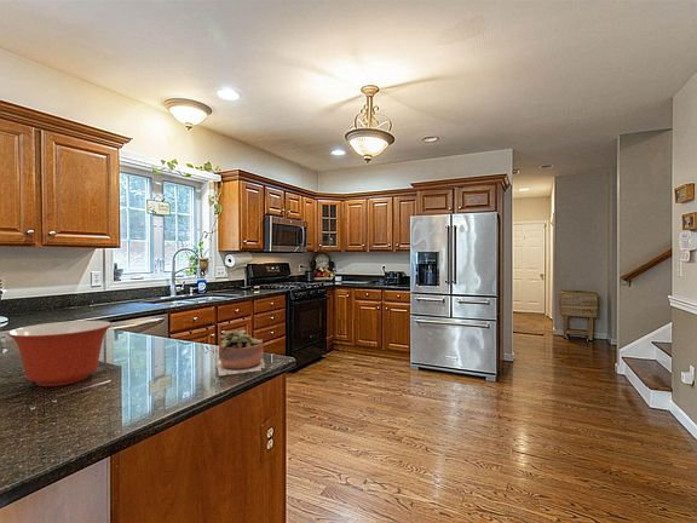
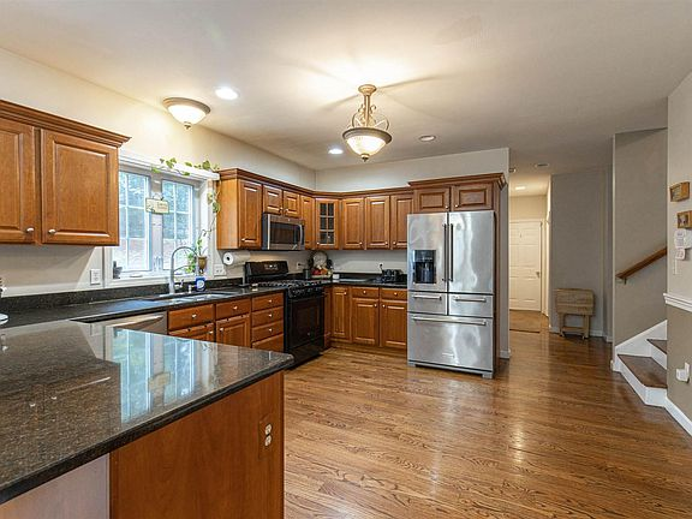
- succulent plant [215,328,266,377]
- mixing bowl [6,320,113,387]
